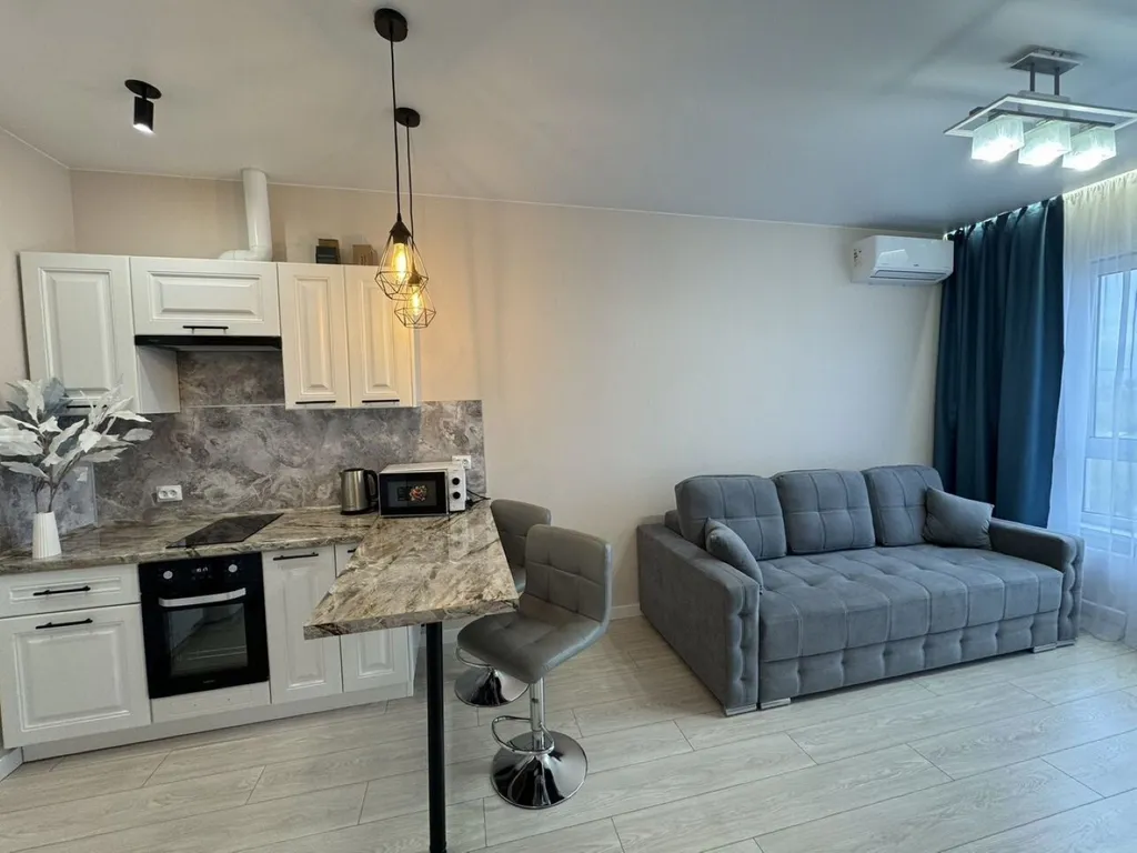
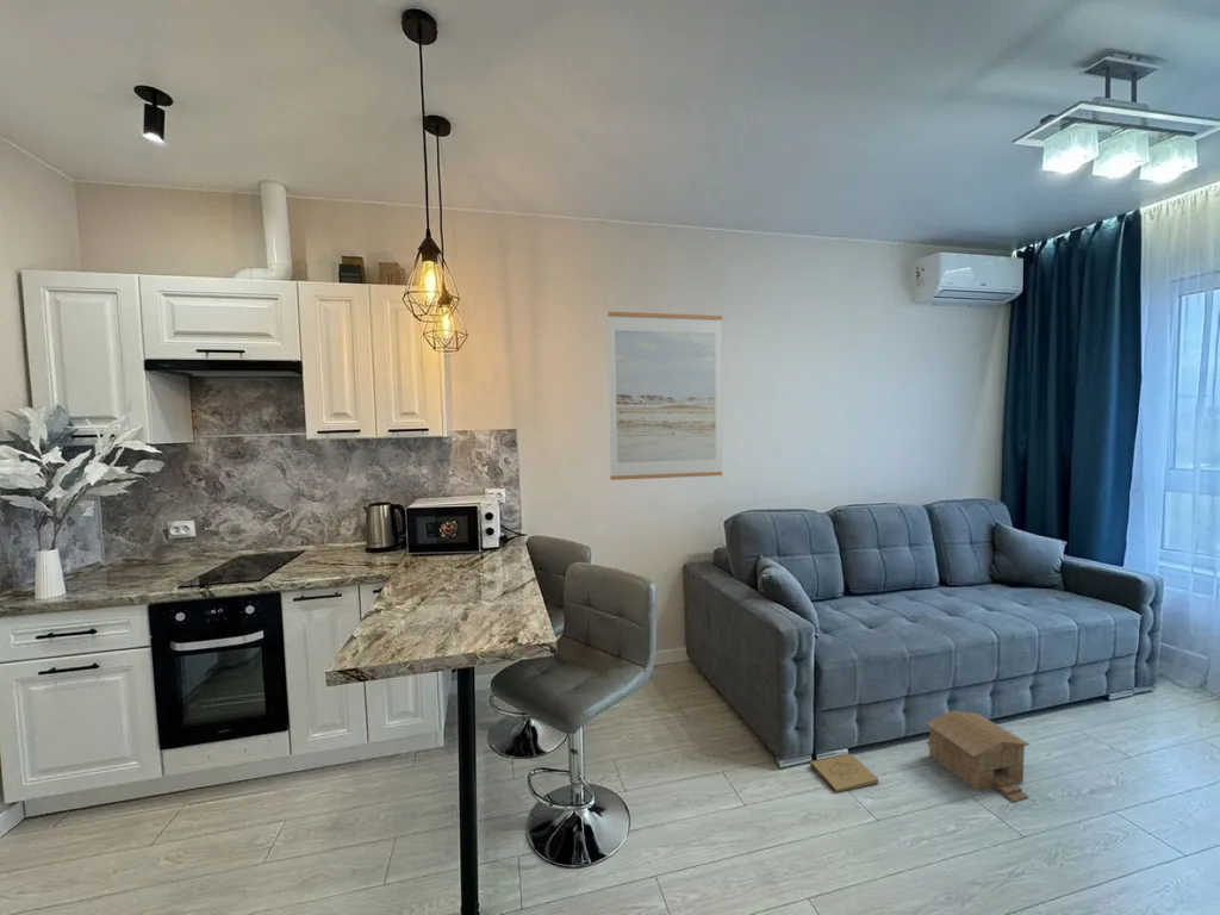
+ toy house [925,710,1031,804]
+ box [809,753,879,793]
+ wall art [606,311,723,481]
